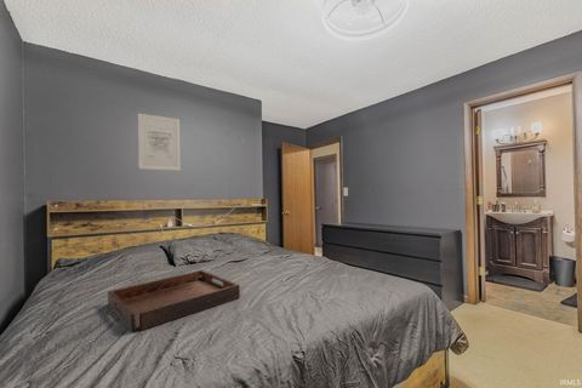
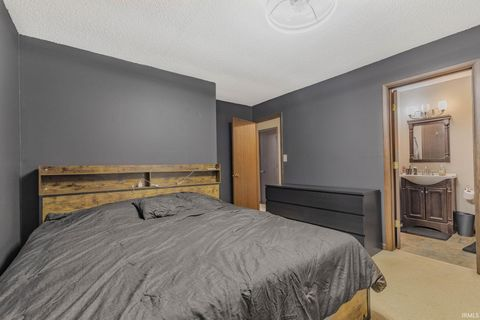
- serving tray [107,269,241,332]
- wall art [137,113,182,171]
